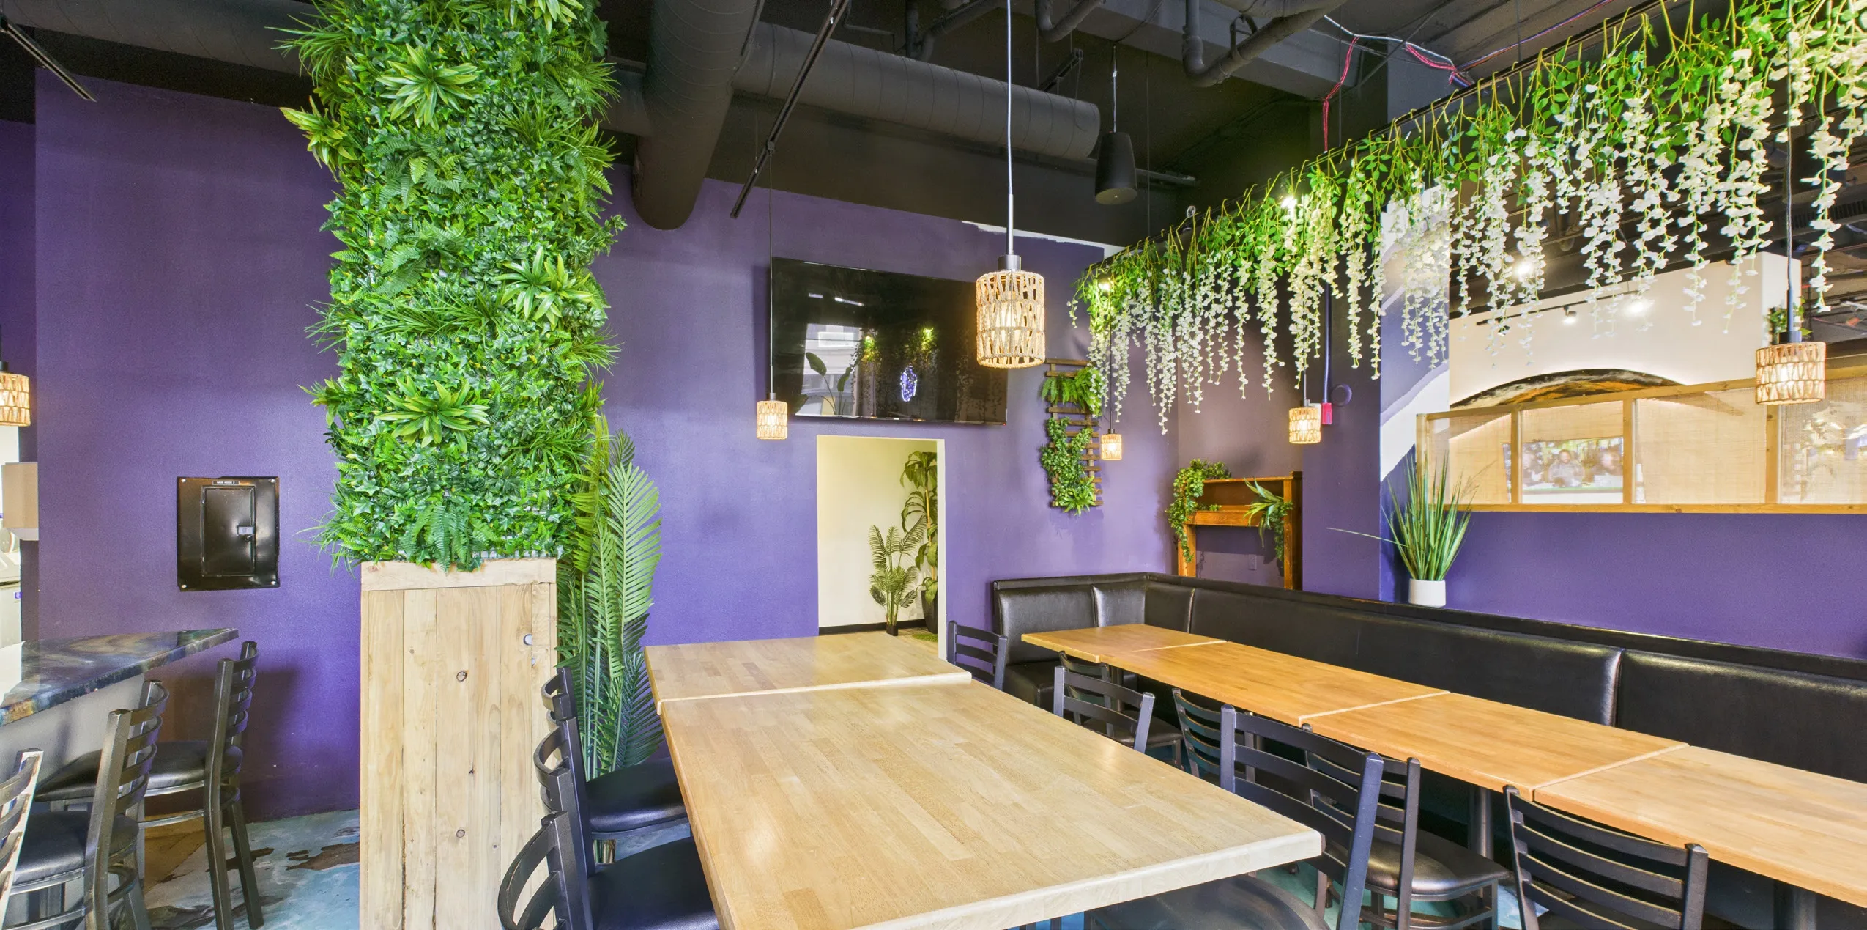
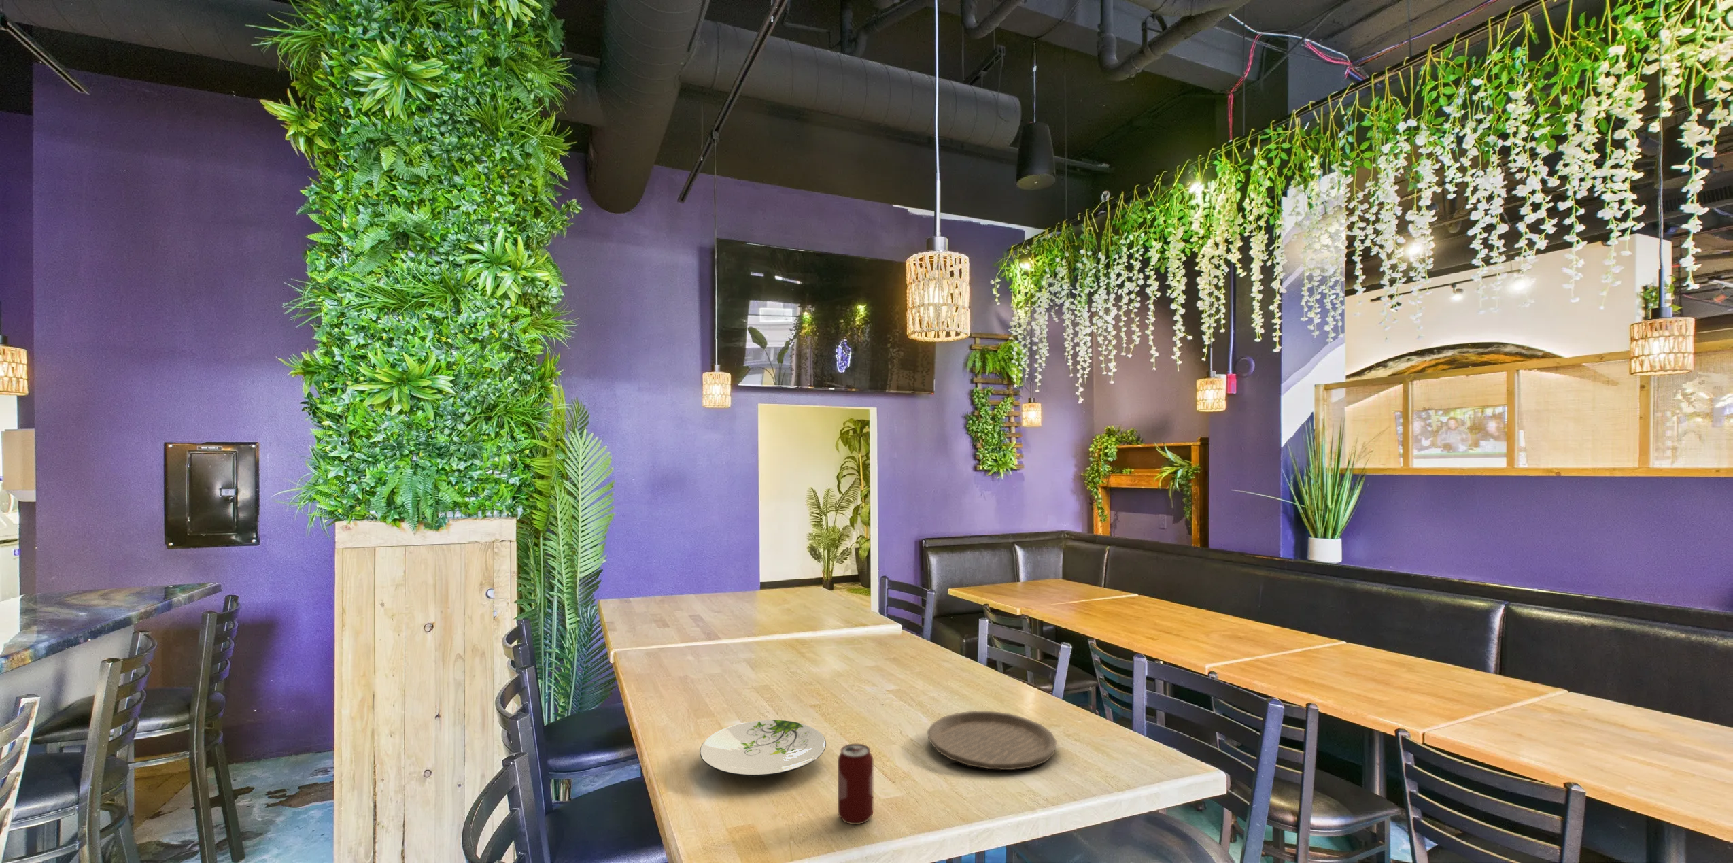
+ plate [926,711,1058,770]
+ beverage can [837,743,873,825]
+ plate [699,719,827,777]
